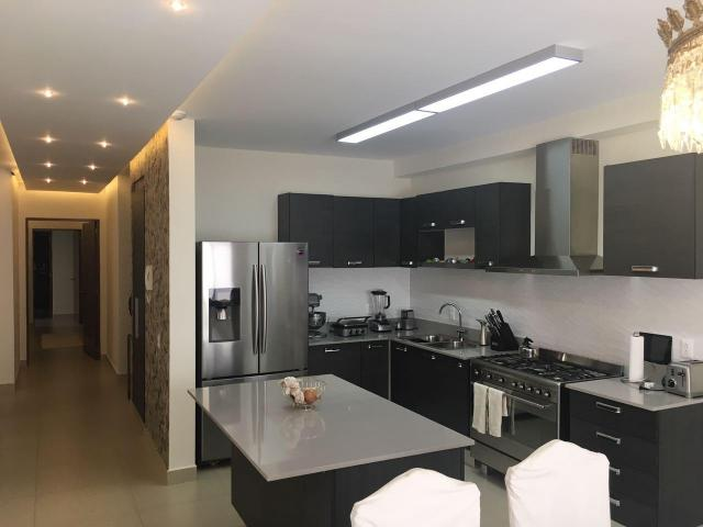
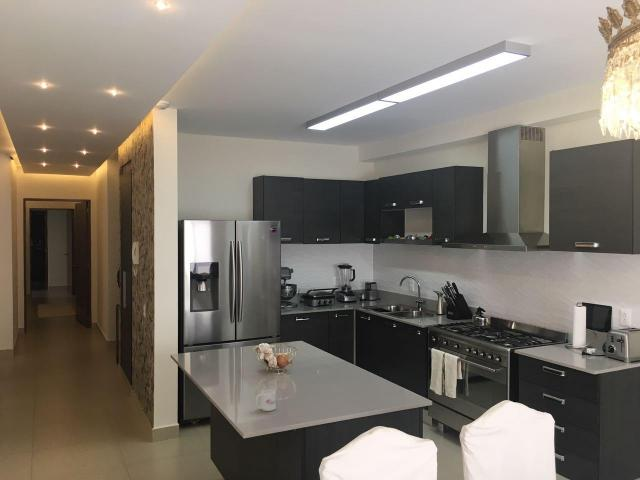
+ mug [255,388,277,412]
